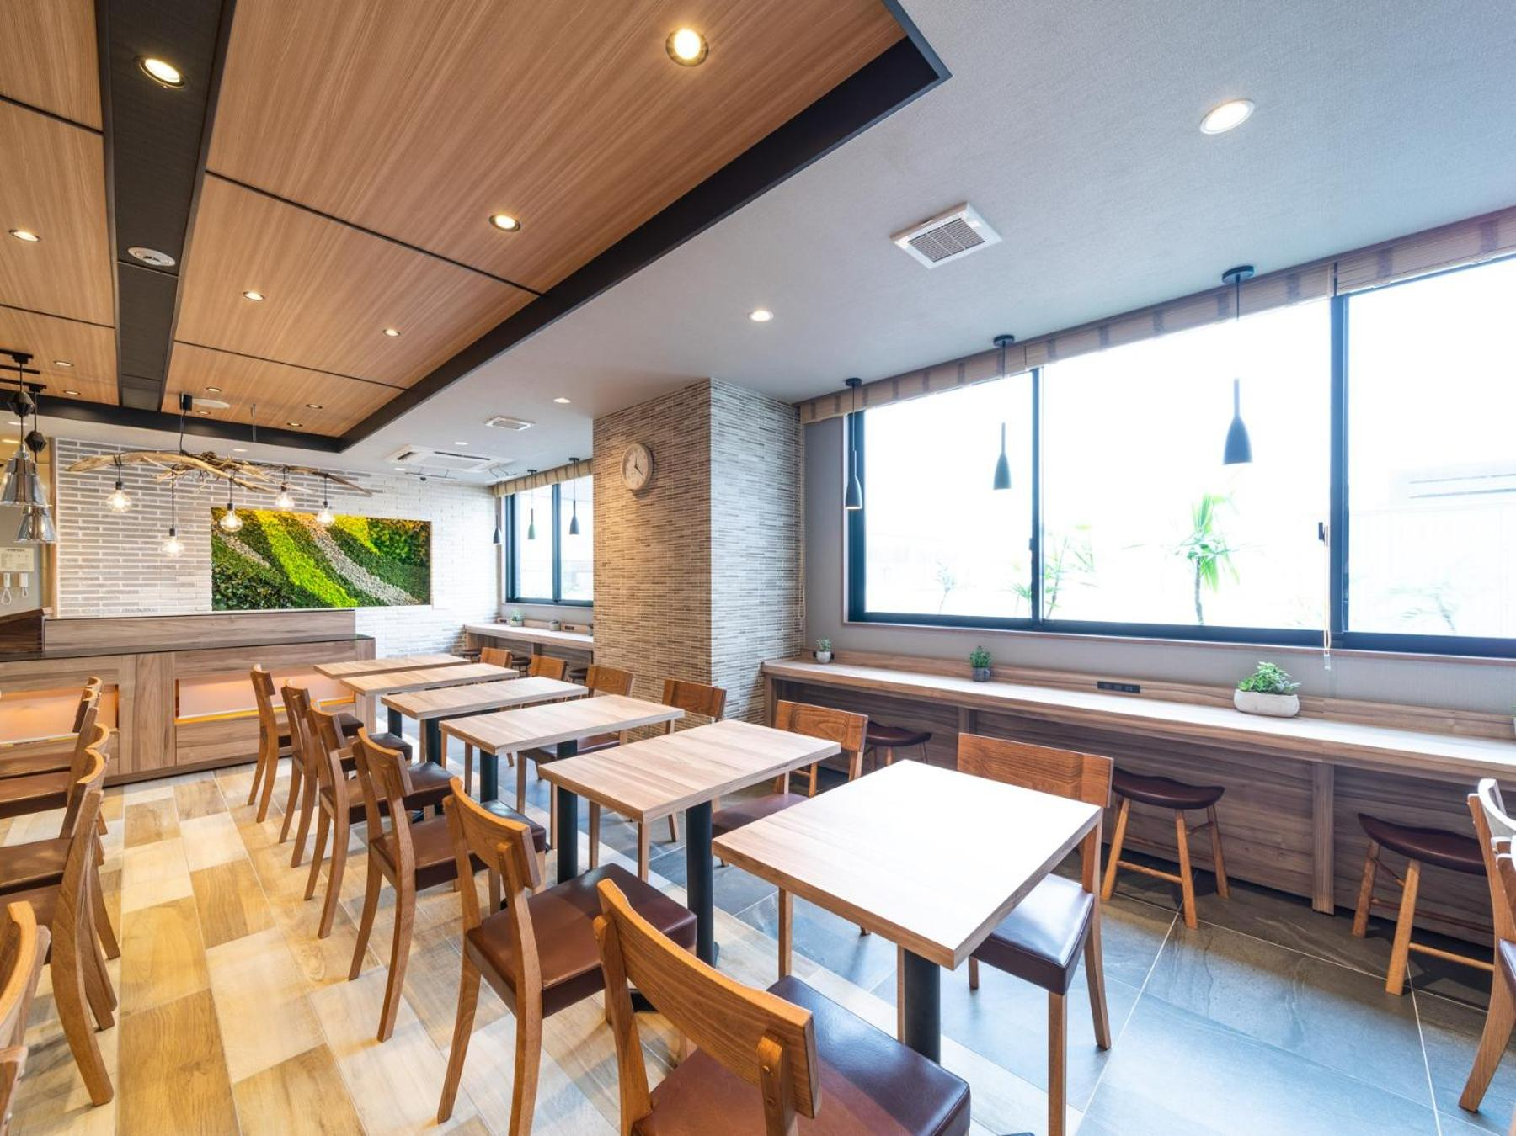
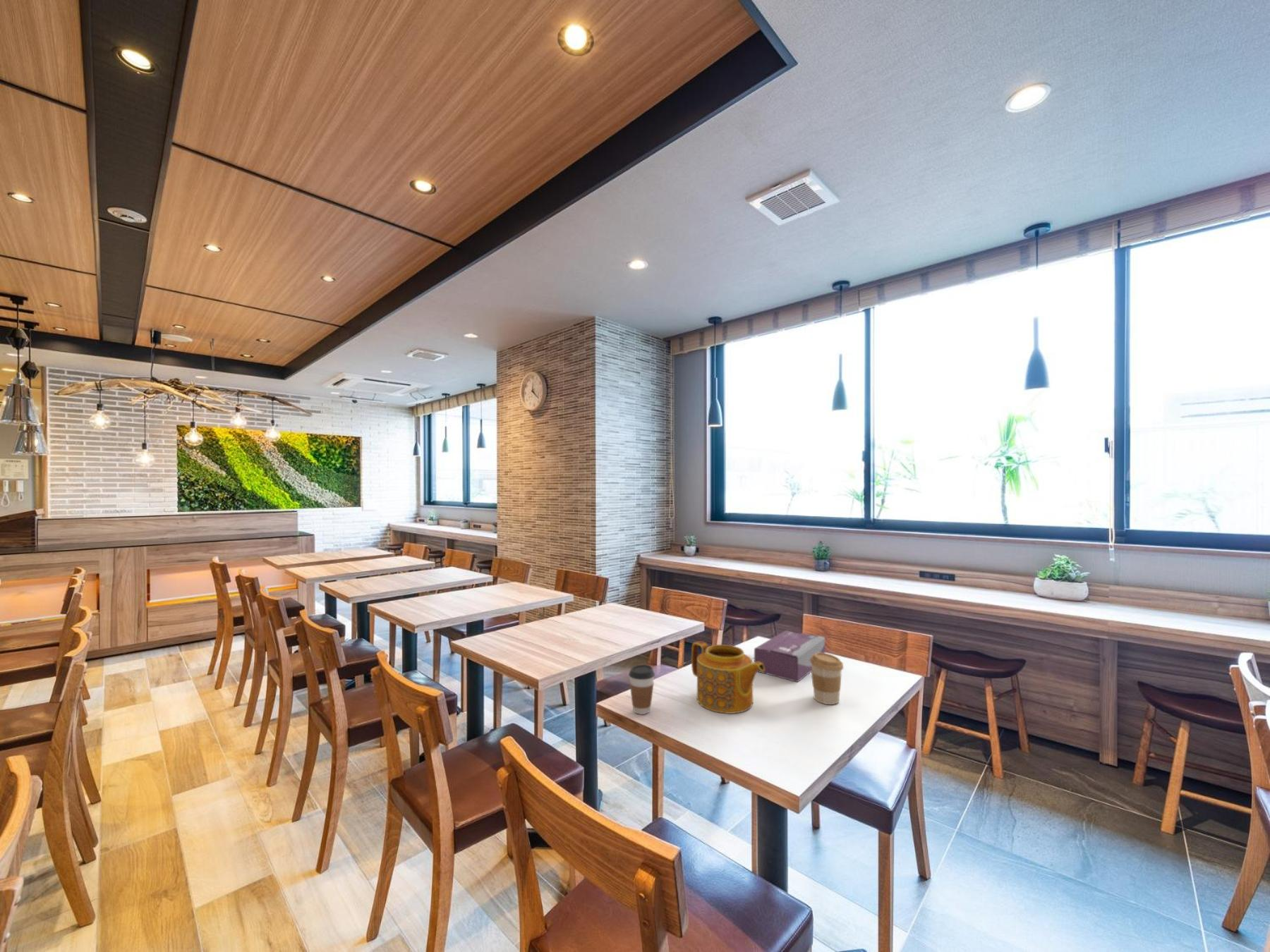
+ tissue box [754,630,826,683]
+ coffee cup [628,664,655,715]
+ coffee cup [810,652,844,705]
+ teapot [691,640,765,714]
